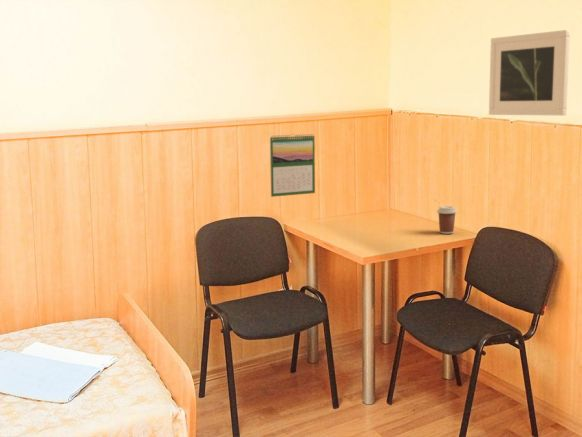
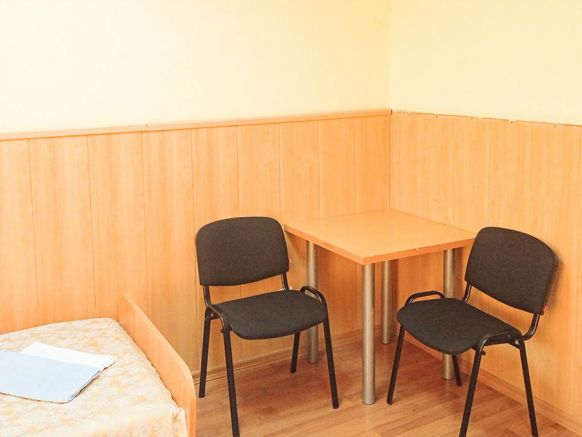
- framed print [488,29,571,117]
- coffee cup [436,205,458,235]
- calendar [269,133,316,198]
